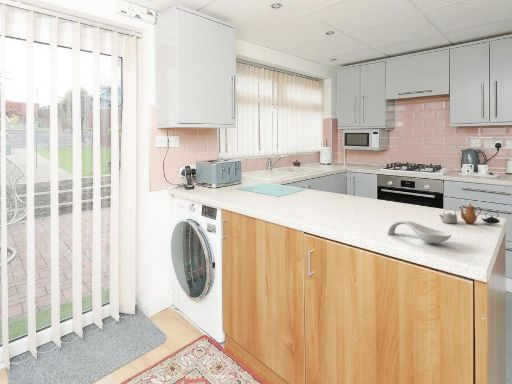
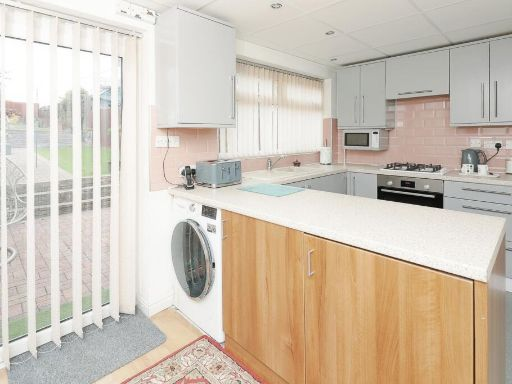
- spoon rest [386,220,452,244]
- teapot [438,203,501,225]
